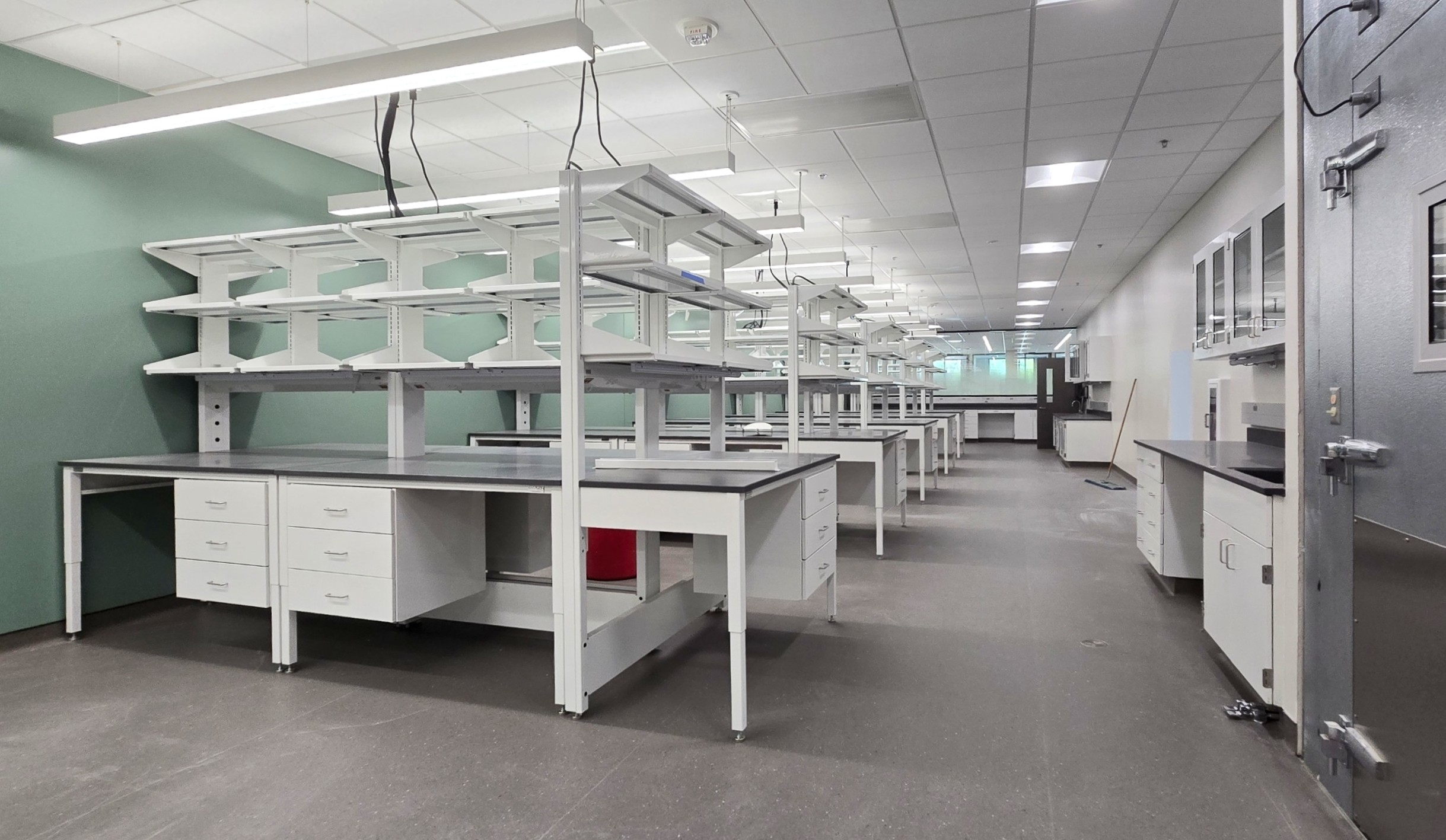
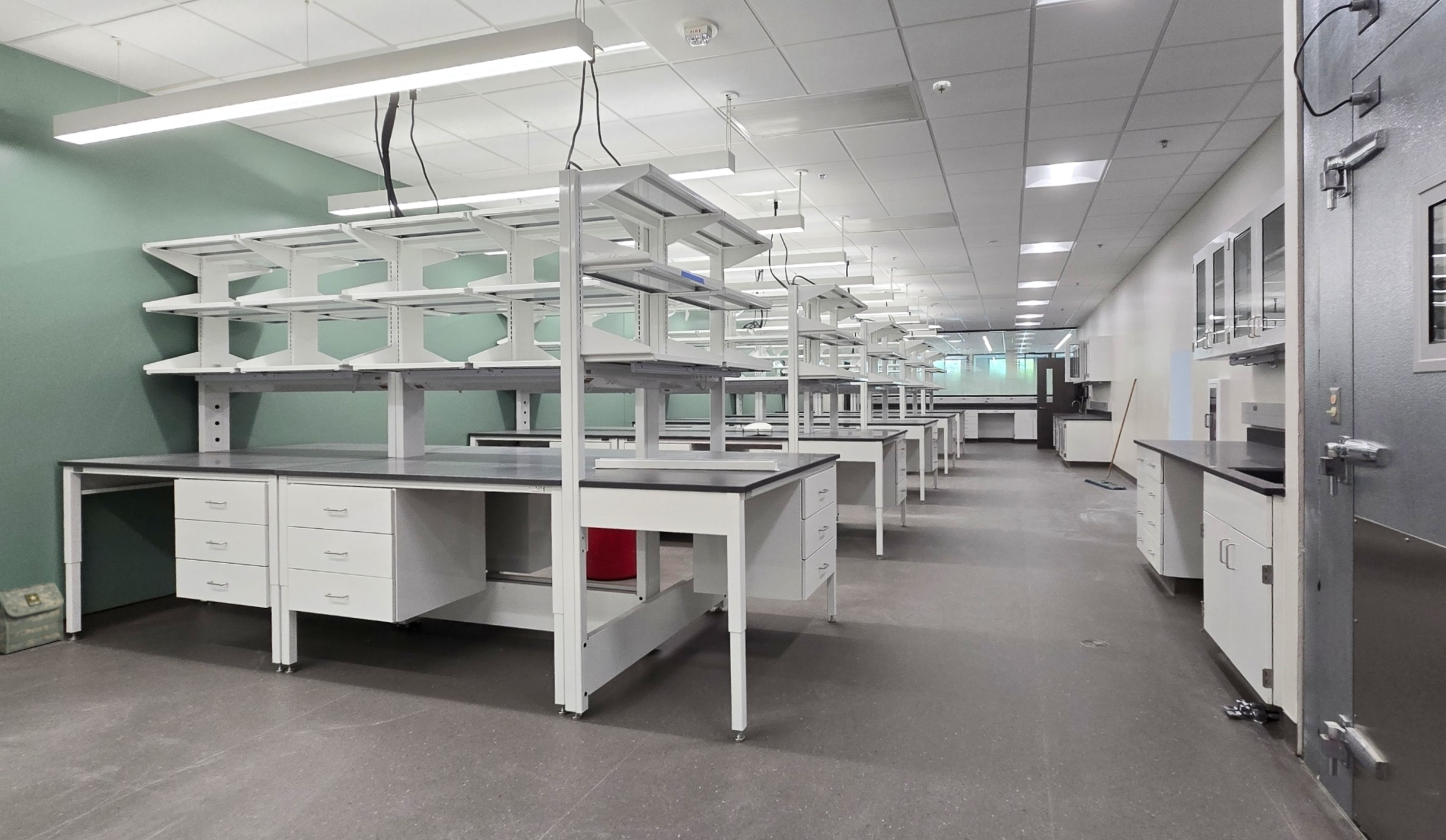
+ bag [0,582,65,655]
+ smoke detector [929,80,953,96]
